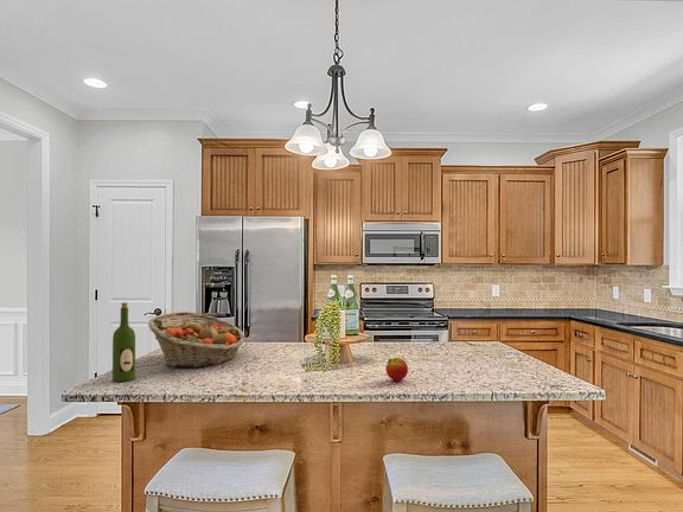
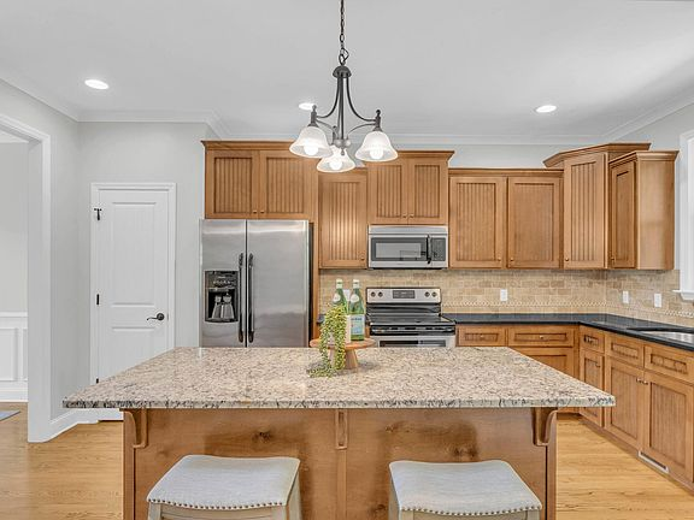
- wine bottle [111,301,136,383]
- fruit basket [147,311,247,369]
- apple [384,357,409,382]
